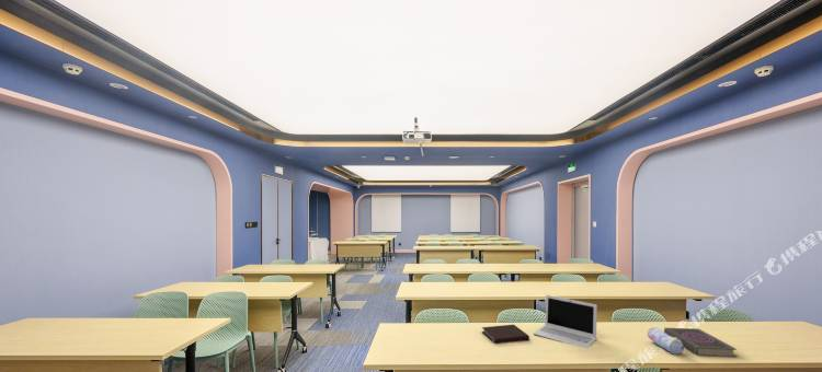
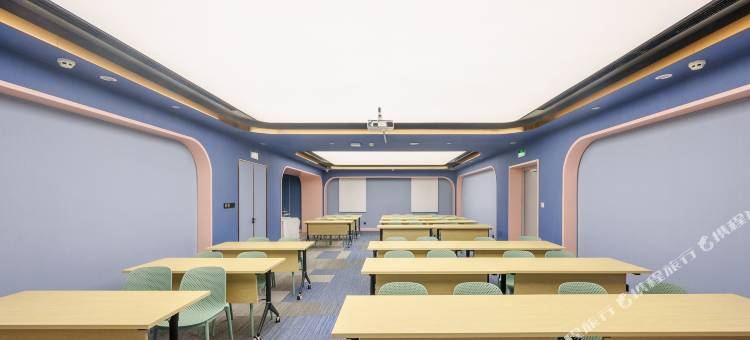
- notebook [481,324,530,345]
- book [663,327,738,358]
- pencil case [647,326,685,356]
- laptop [532,294,598,349]
